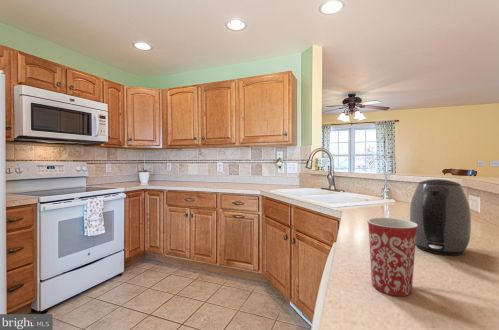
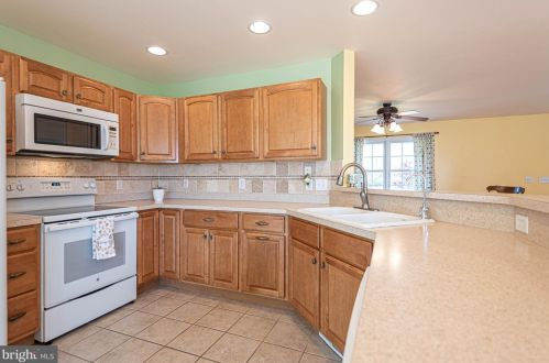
- kettle [409,178,472,256]
- mug [366,217,418,297]
